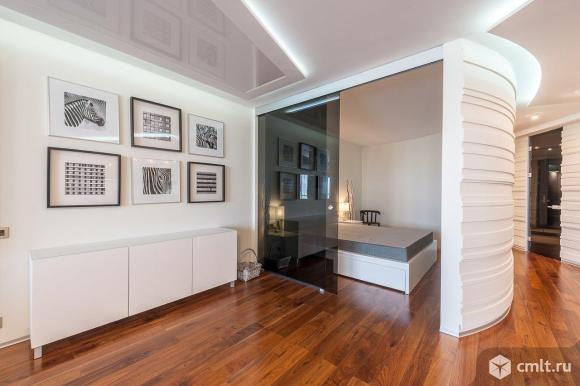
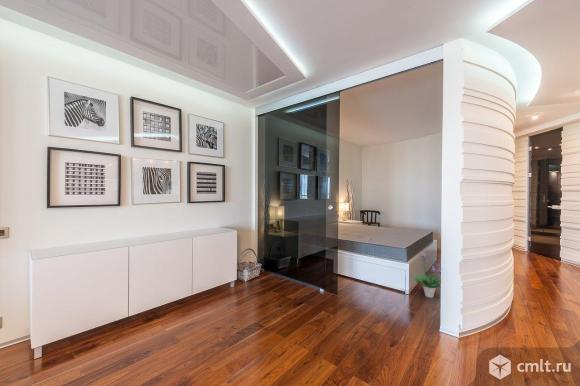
+ potted plant [411,251,442,299]
